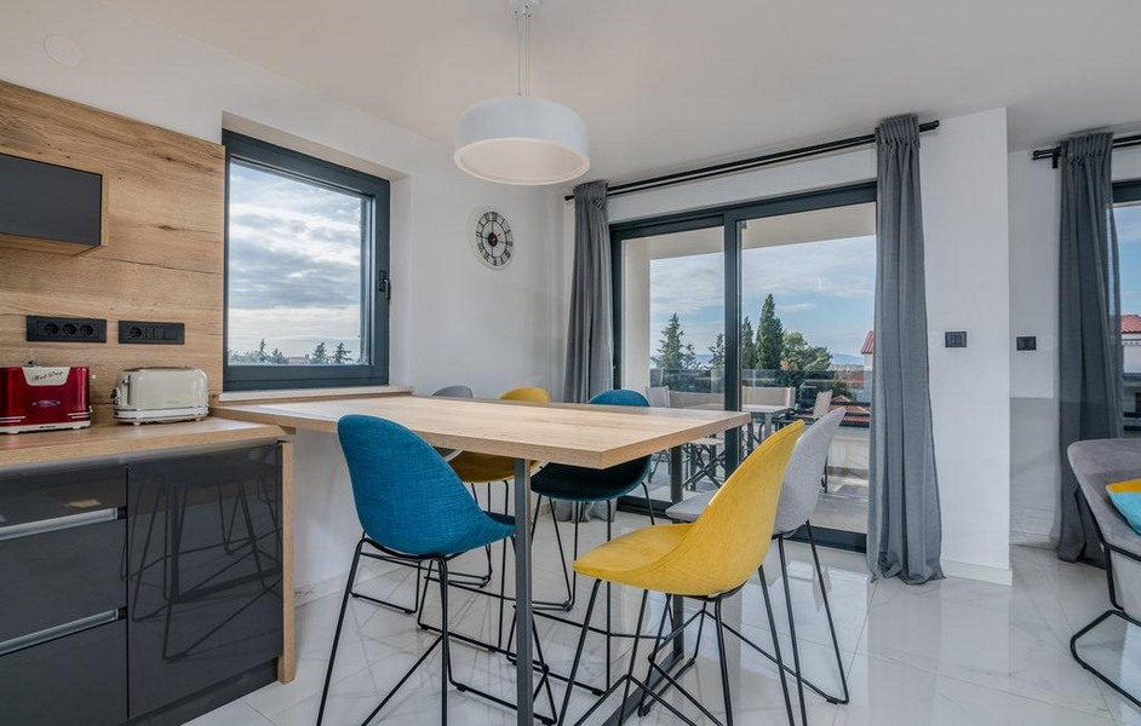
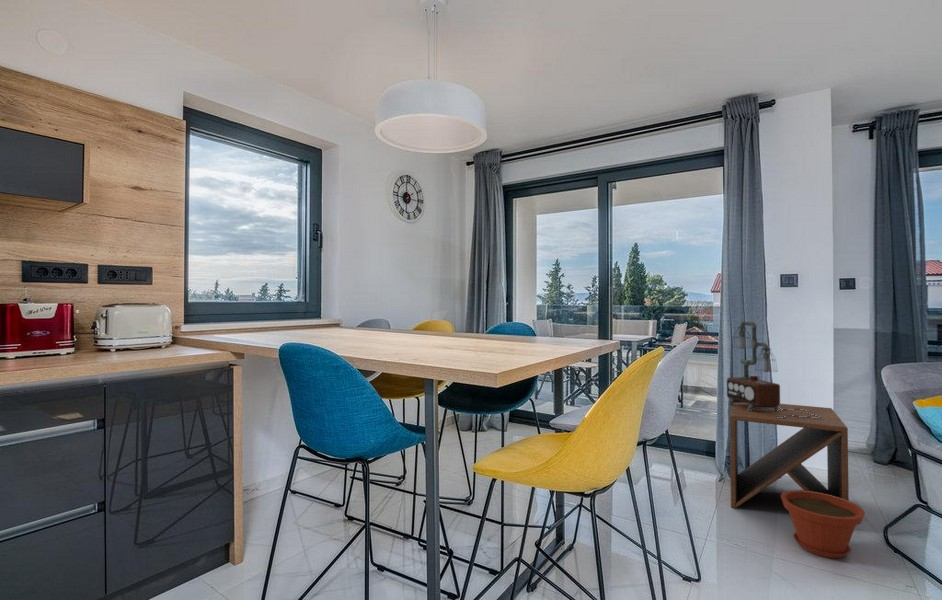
+ plant pot [779,489,866,559]
+ side table [729,403,850,509]
+ table lamp [726,320,820,418]
